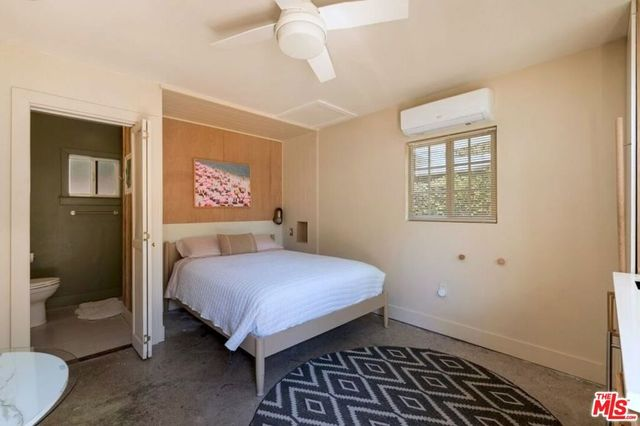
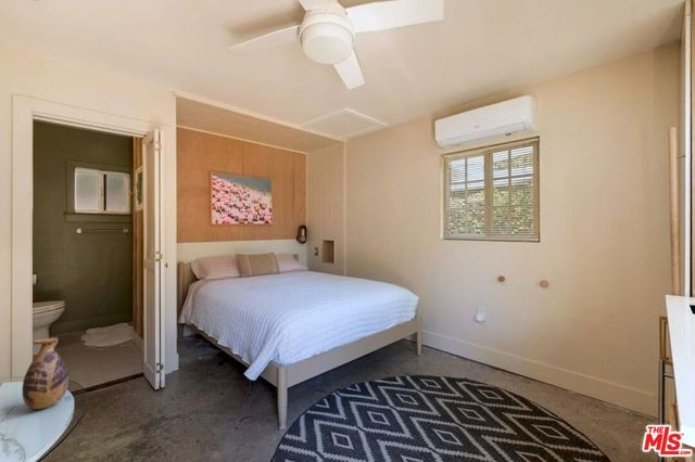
+ vase [22,336,70,410]
